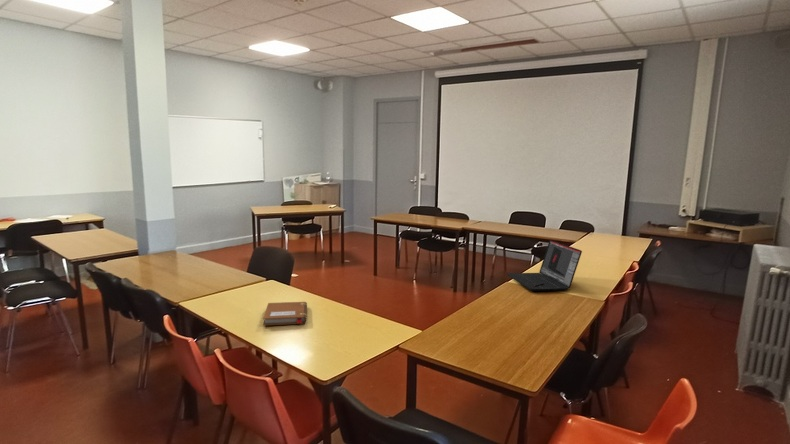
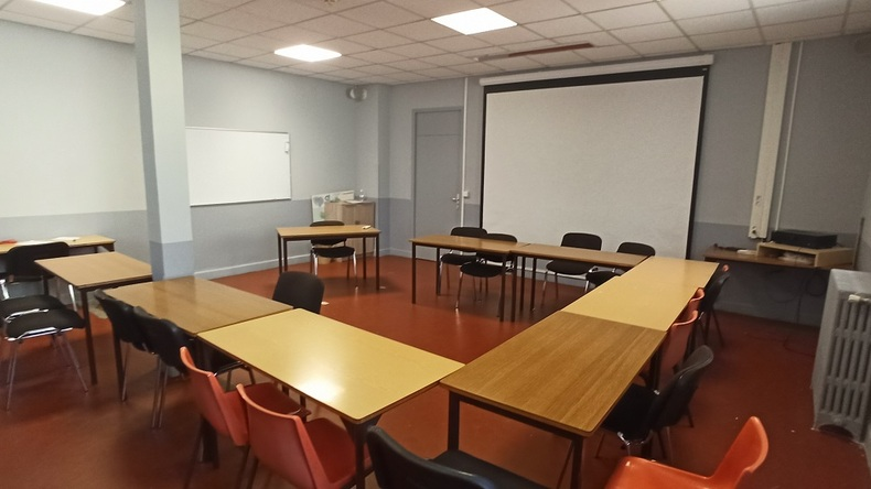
- notebook [262,301,308,326]
- laptop [506,239,583,292]
